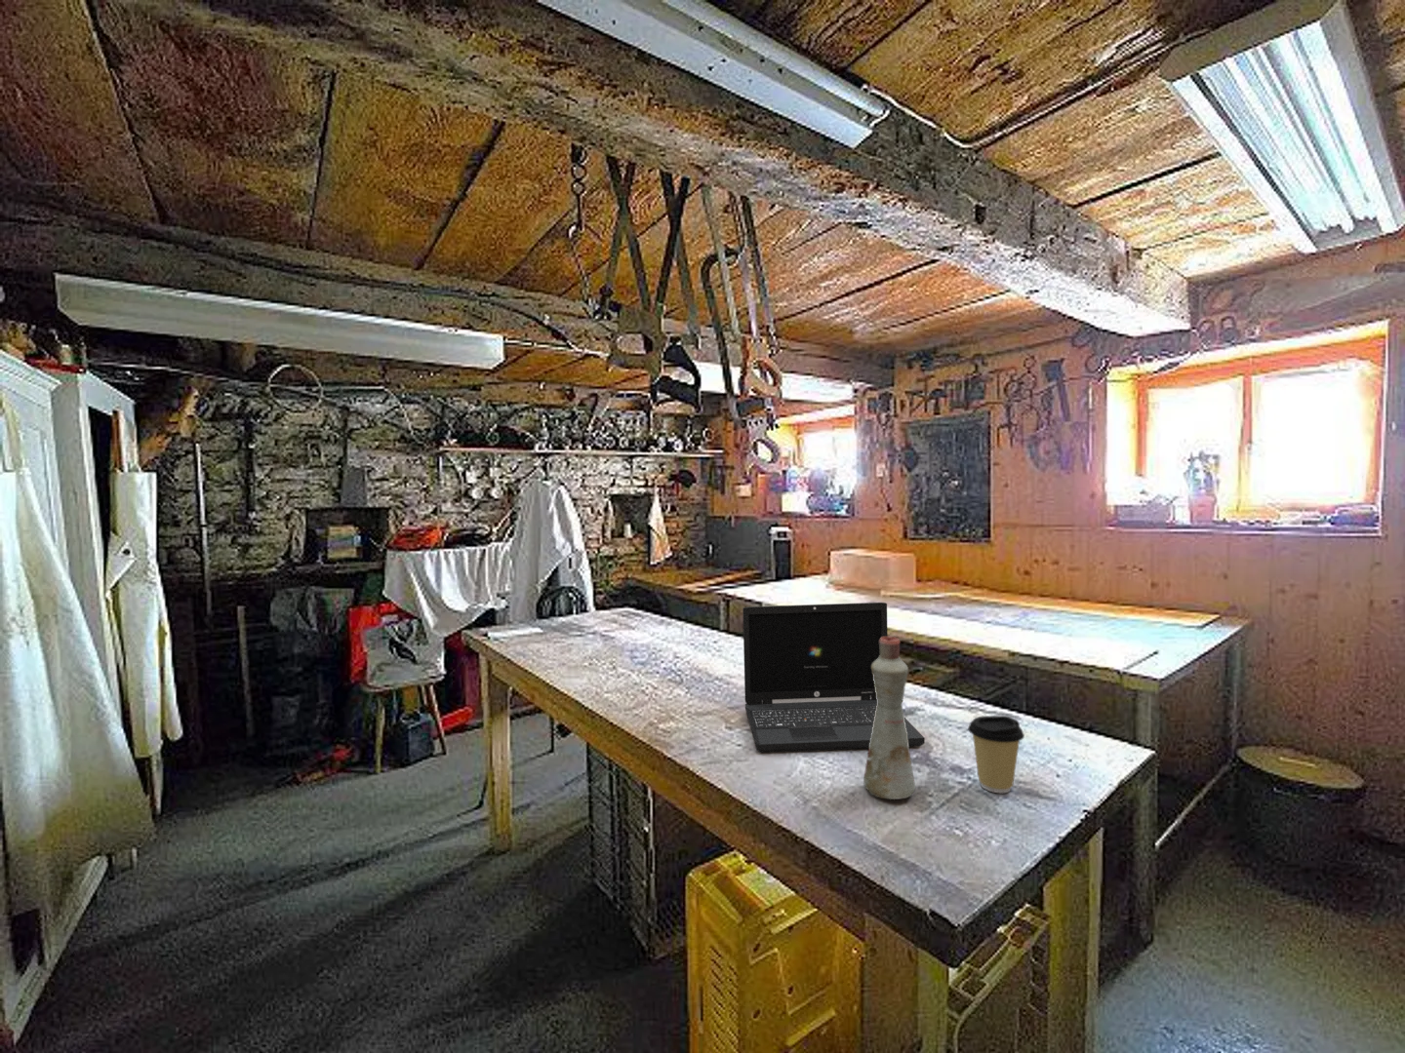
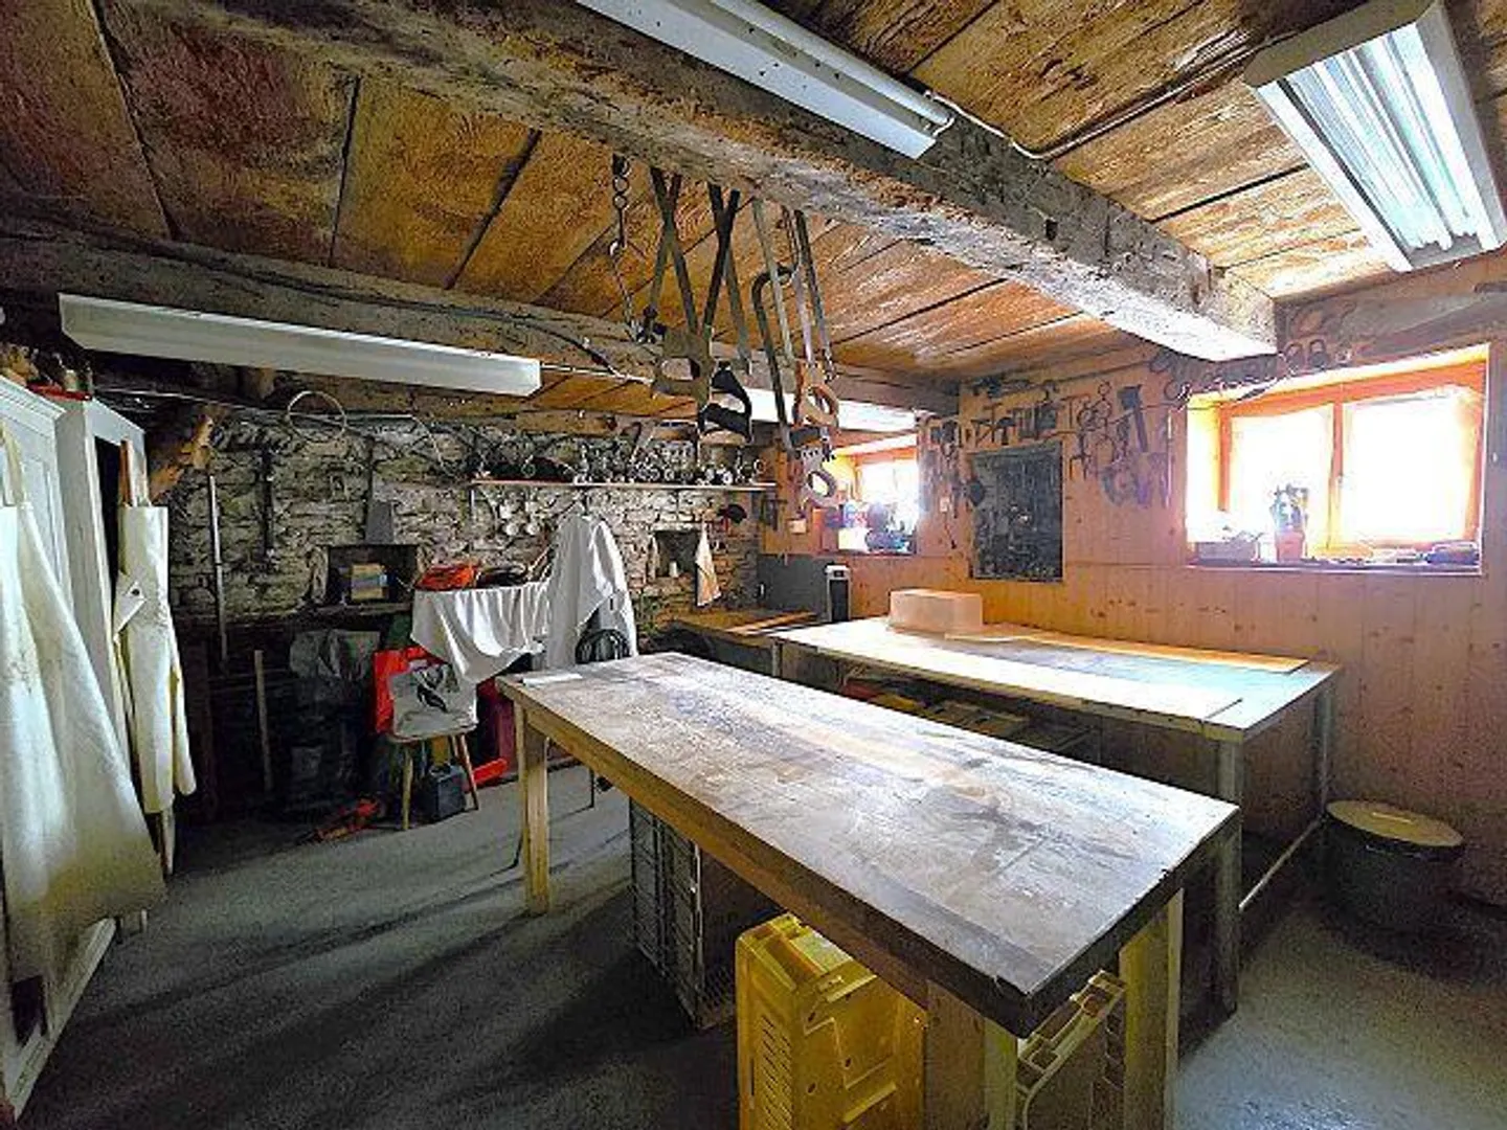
- bottle [863,635,916,801]
- laptop [741,602,926,753]
- coffee cup [967,715,1026,794]
